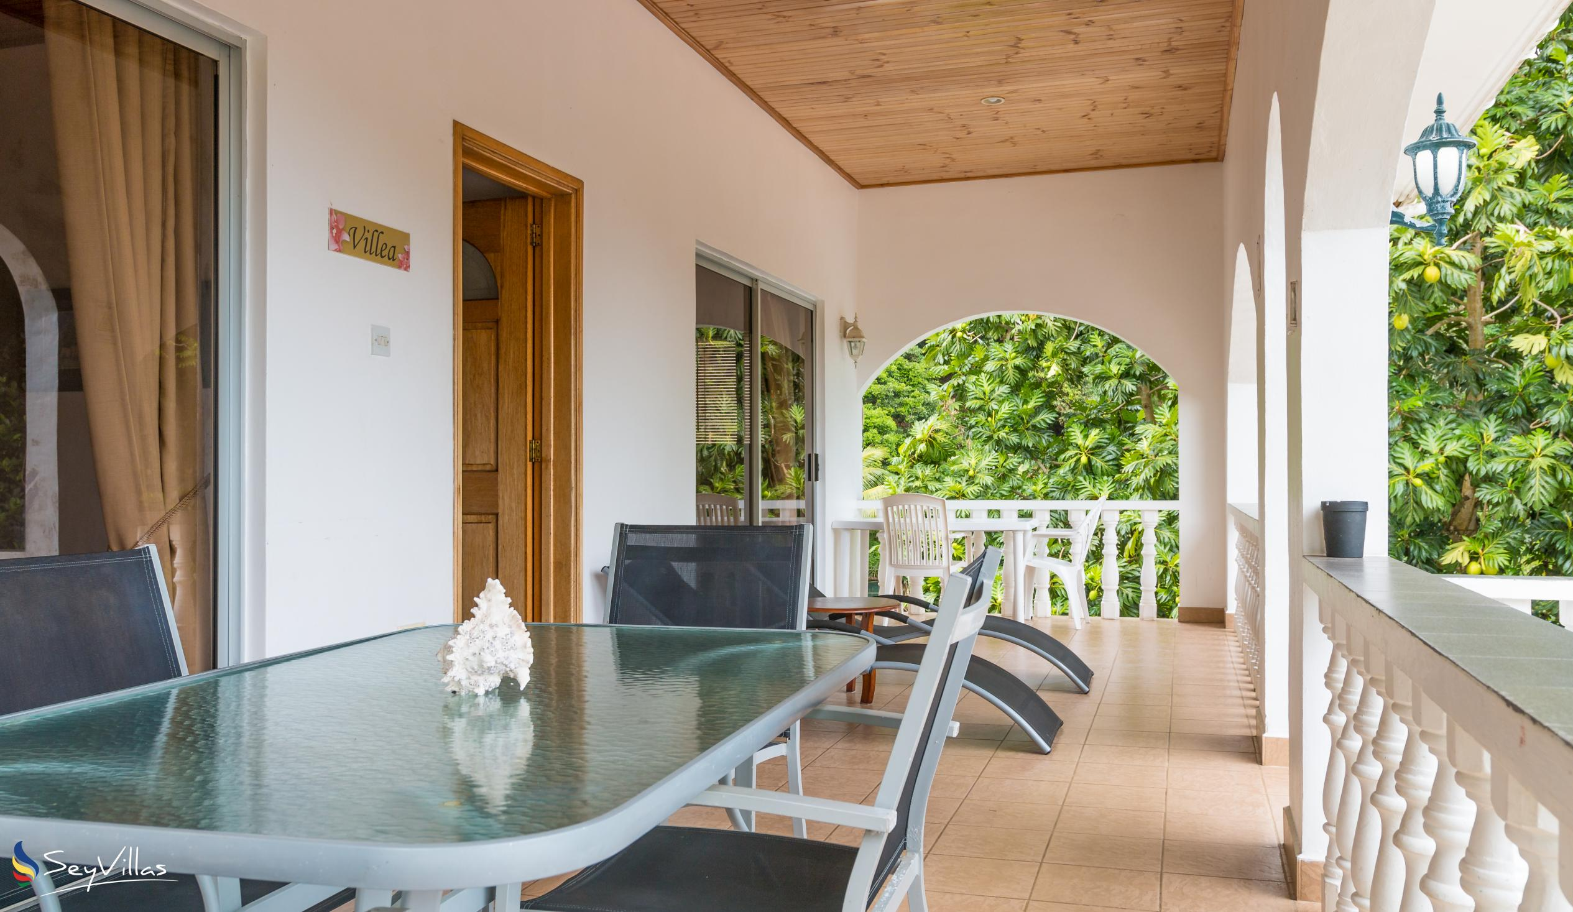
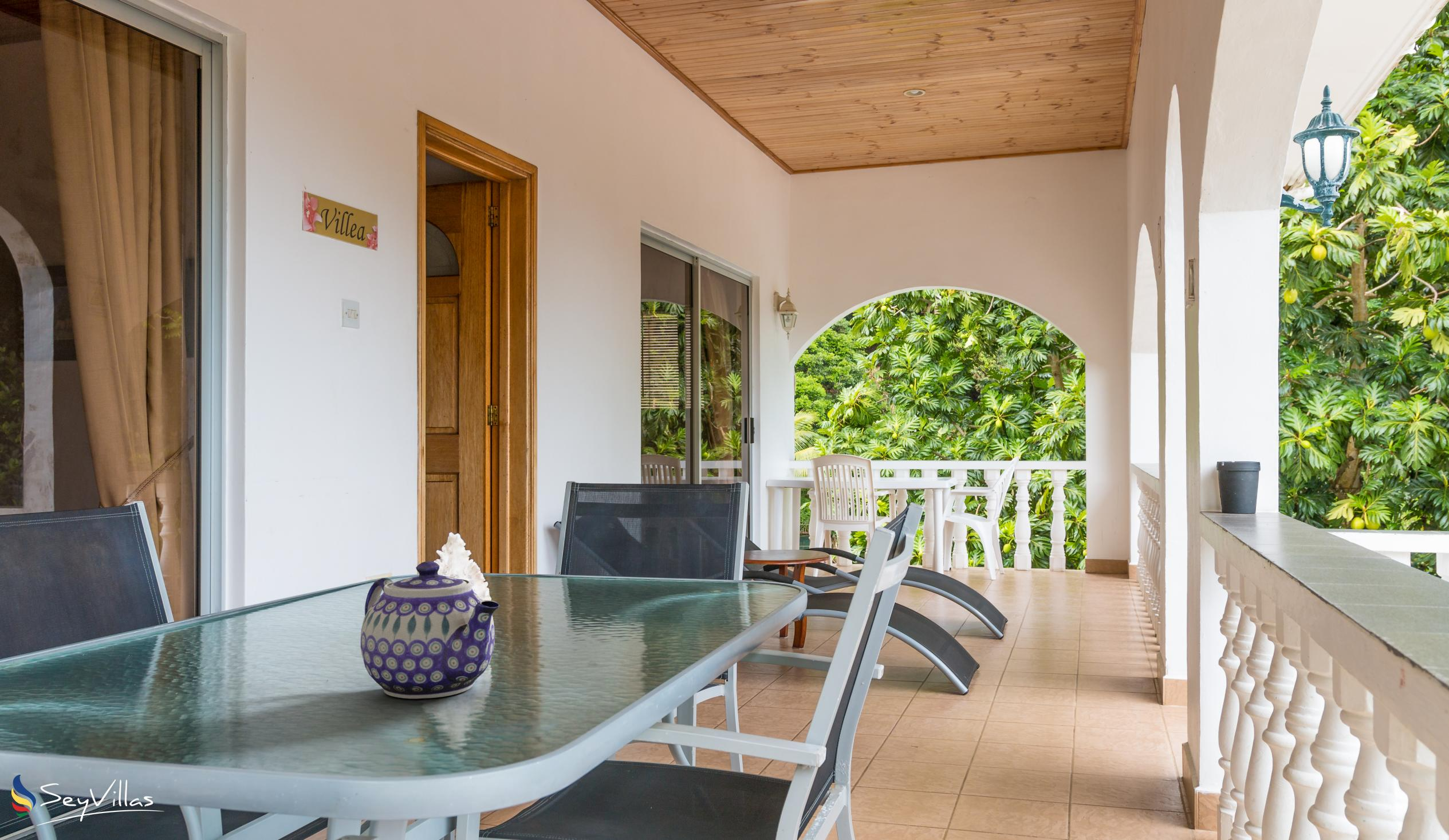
+ teapot [360,561,500,699]
